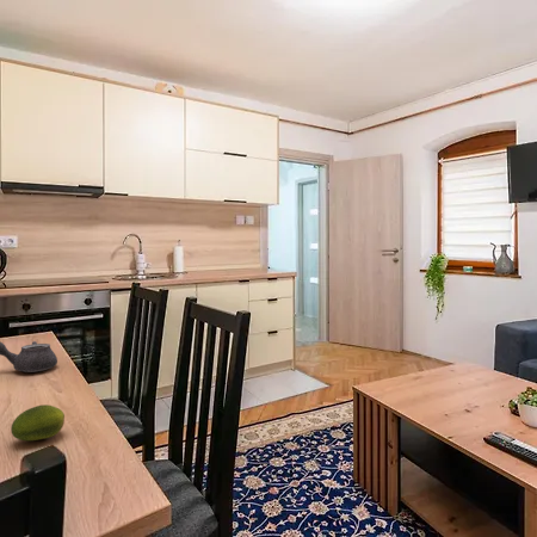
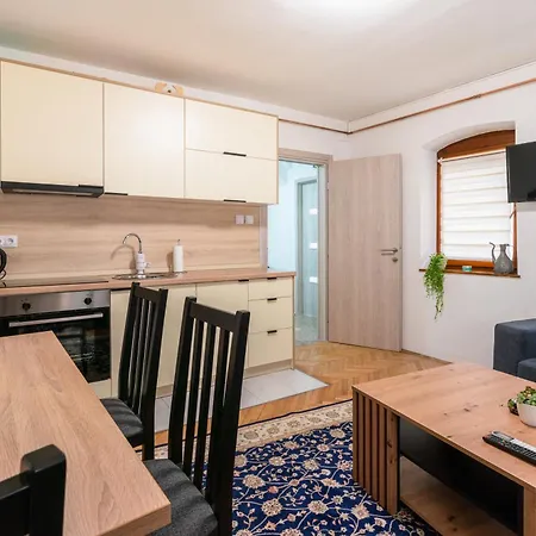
- fruit [11,403,66,442]
- teapot [0,340,58,374]
